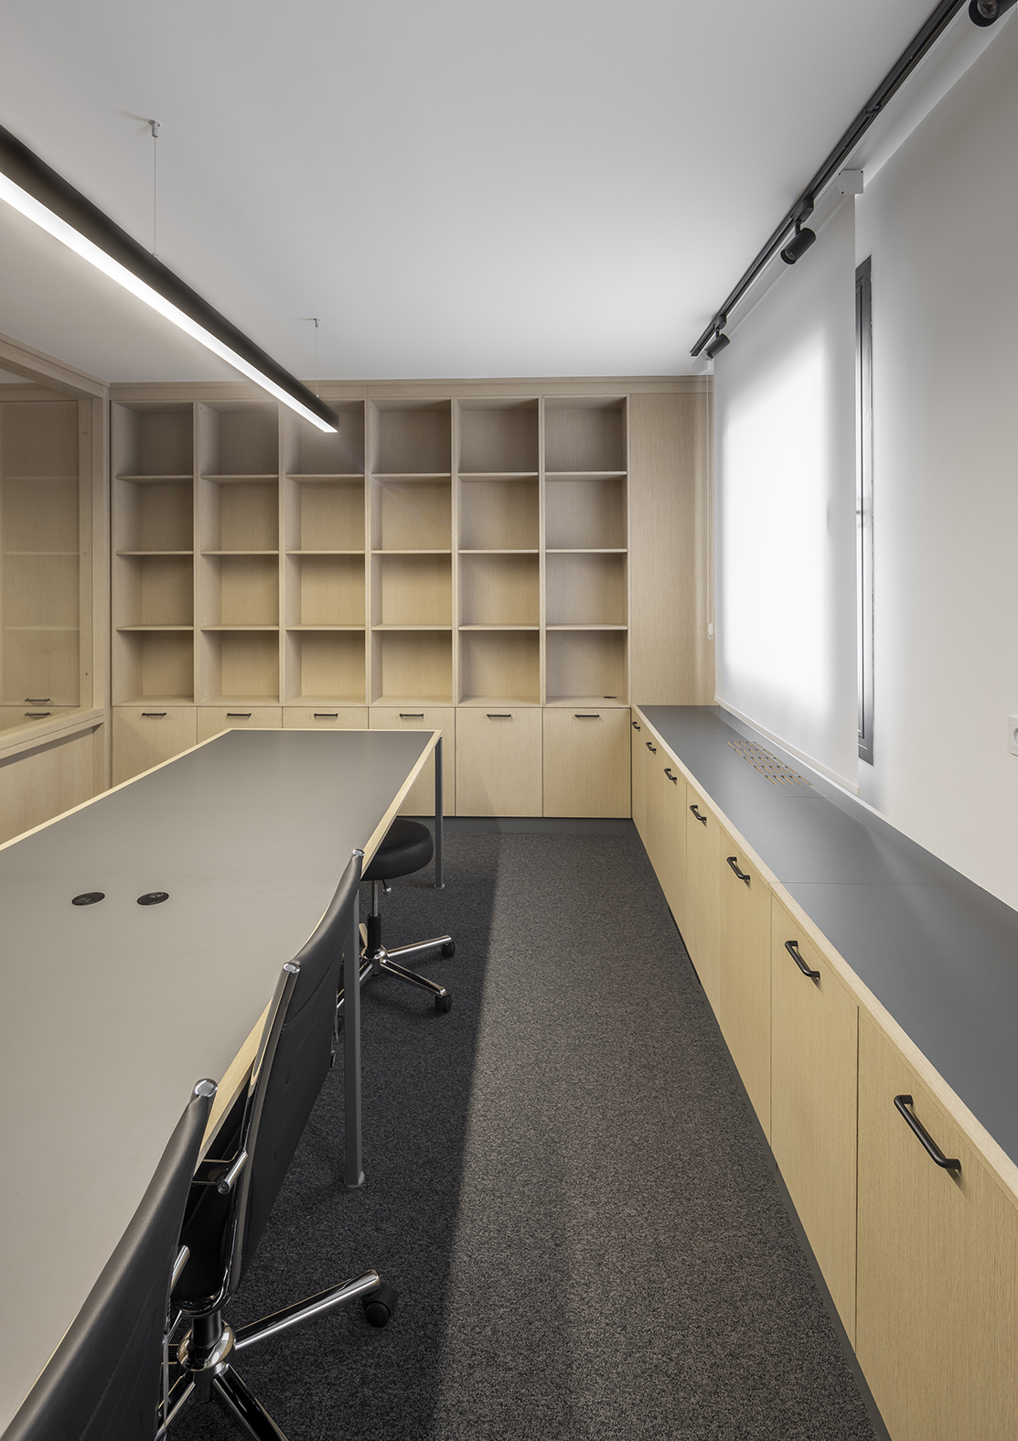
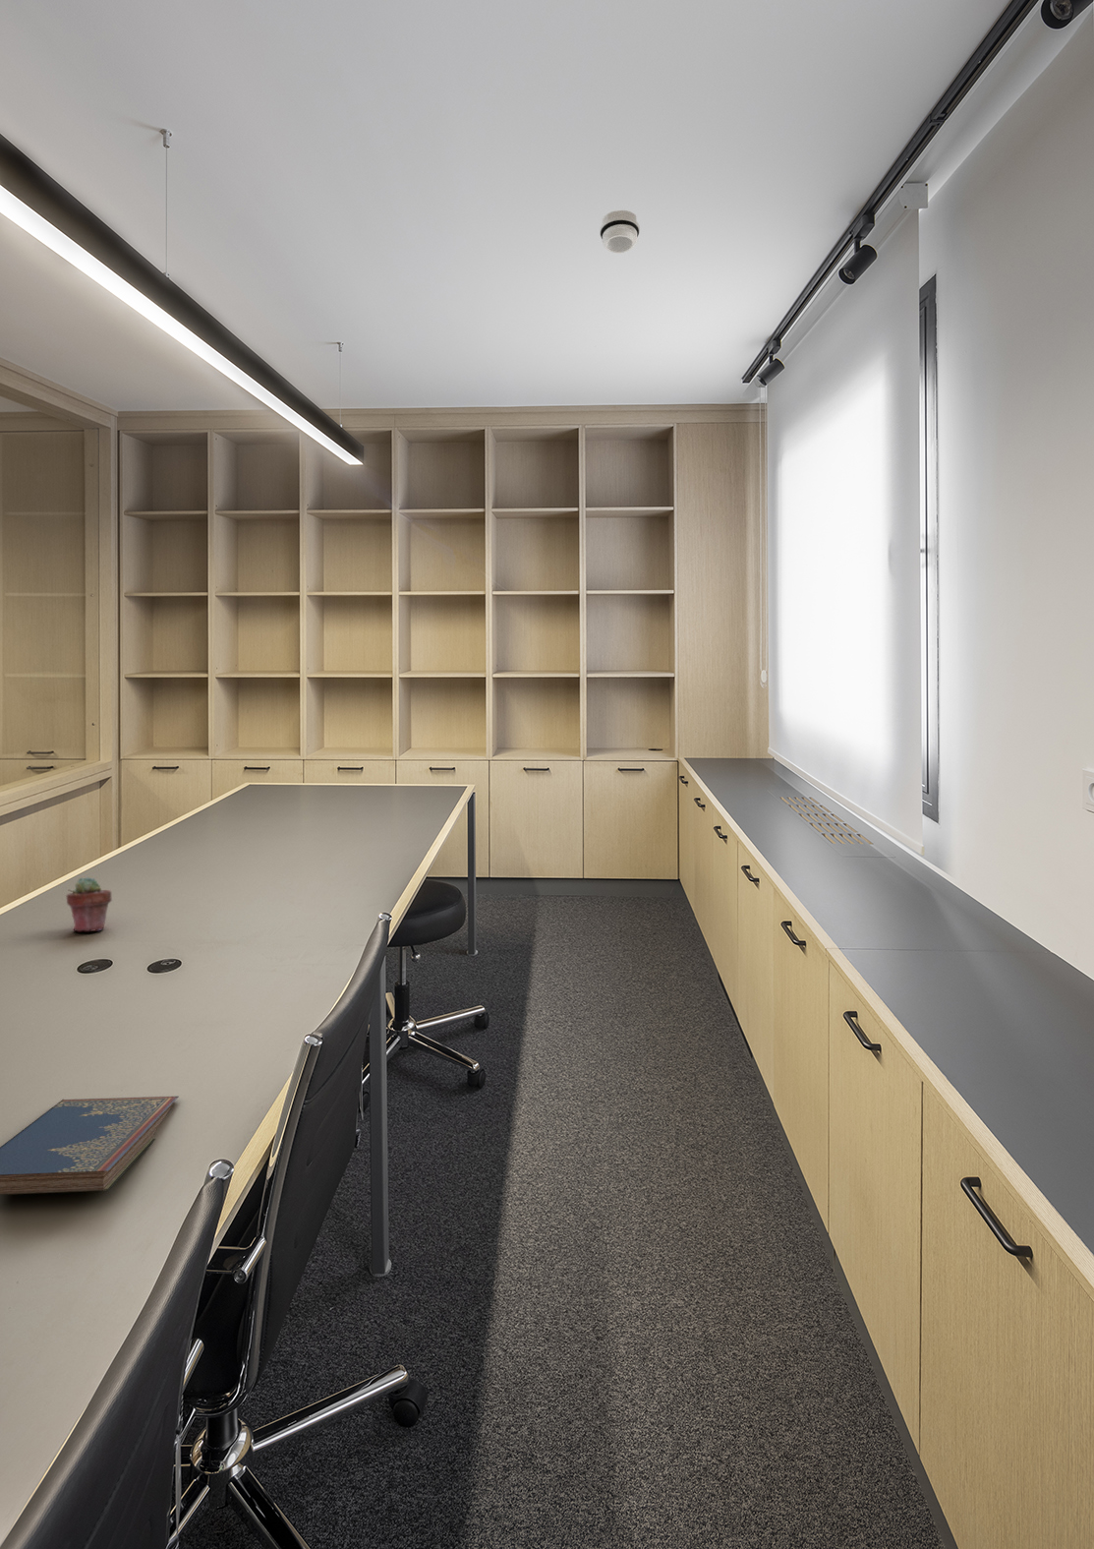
+ hardcover book [0,1095,180,1196]
+ smoke detector [599,210,641,253]
+ potted succulent [66,875,112,932]
